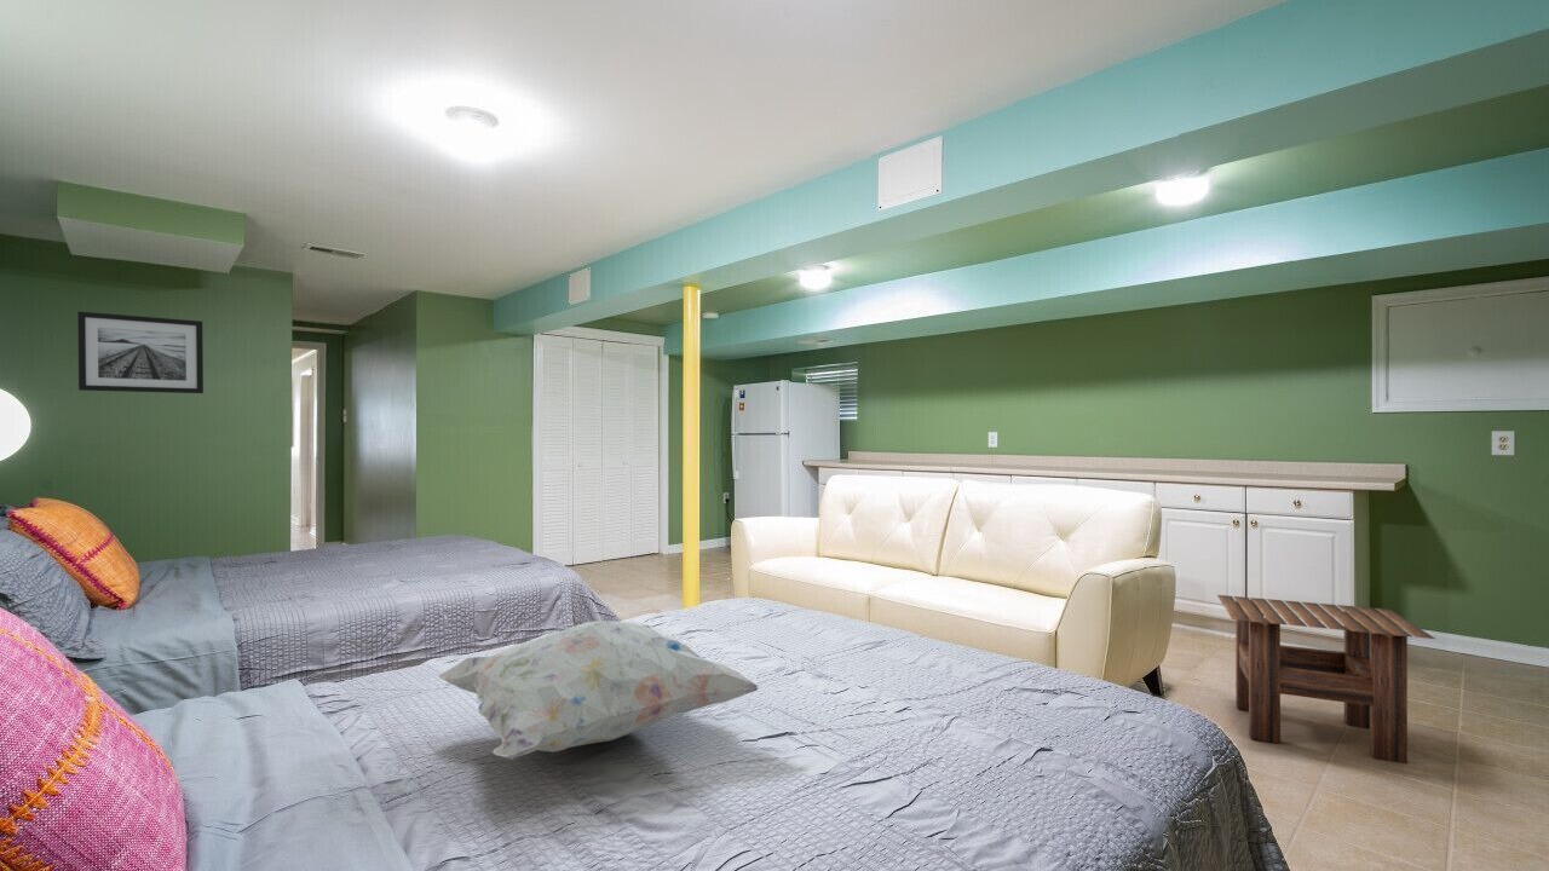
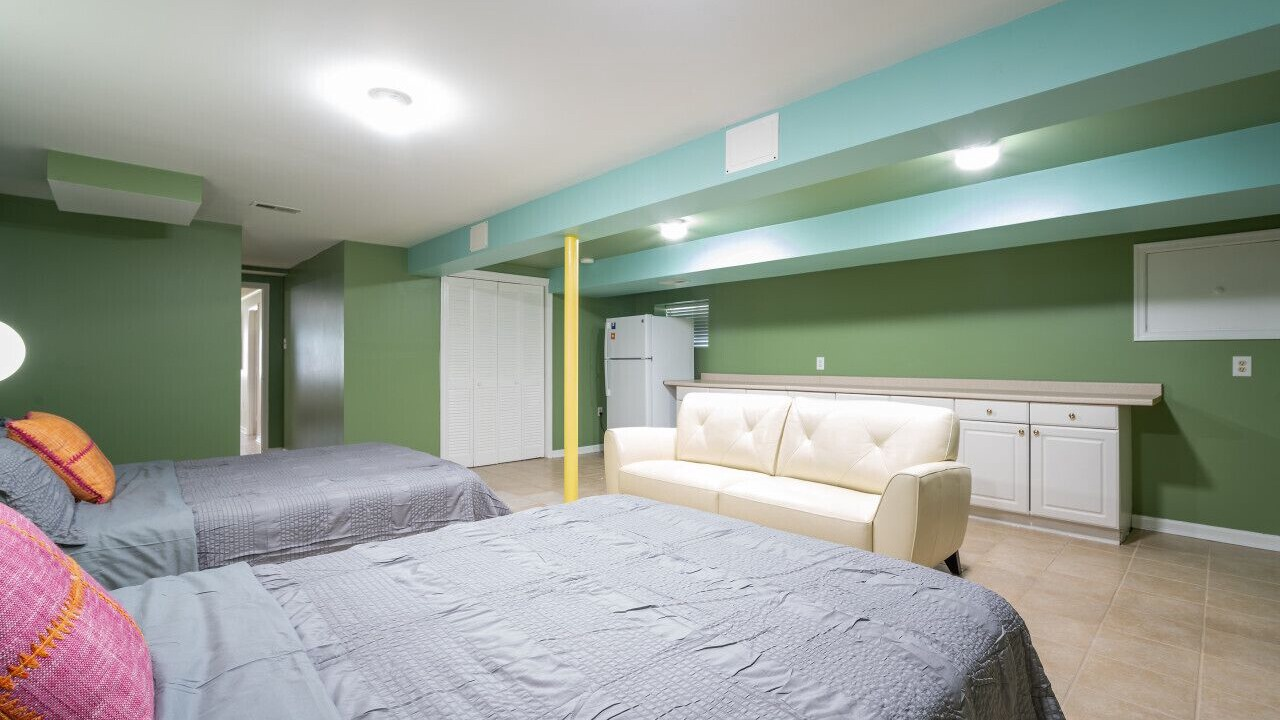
- decorative pillow [438,619,761,761]
- wall art [76,311,205,394]
- side table [1216,594,1436,765]
